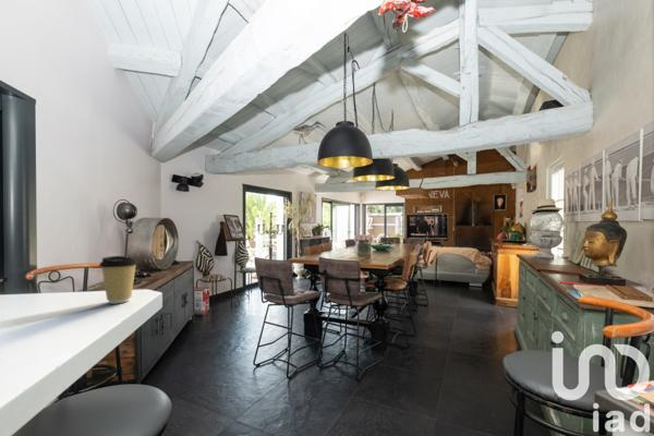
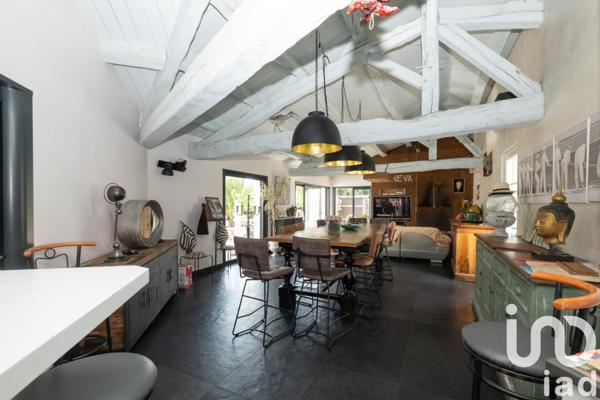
- coffee cup [98,255,140,305]
